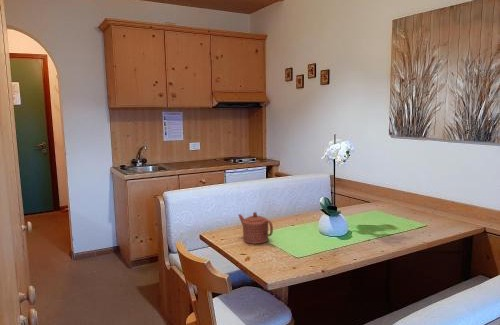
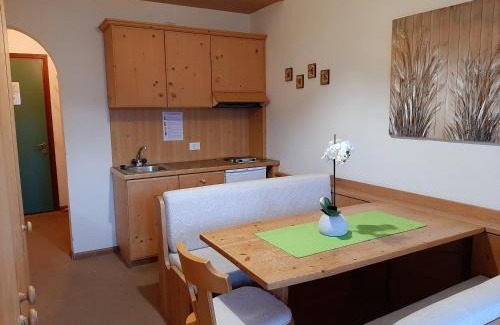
- teapot [237,211,274,245]
